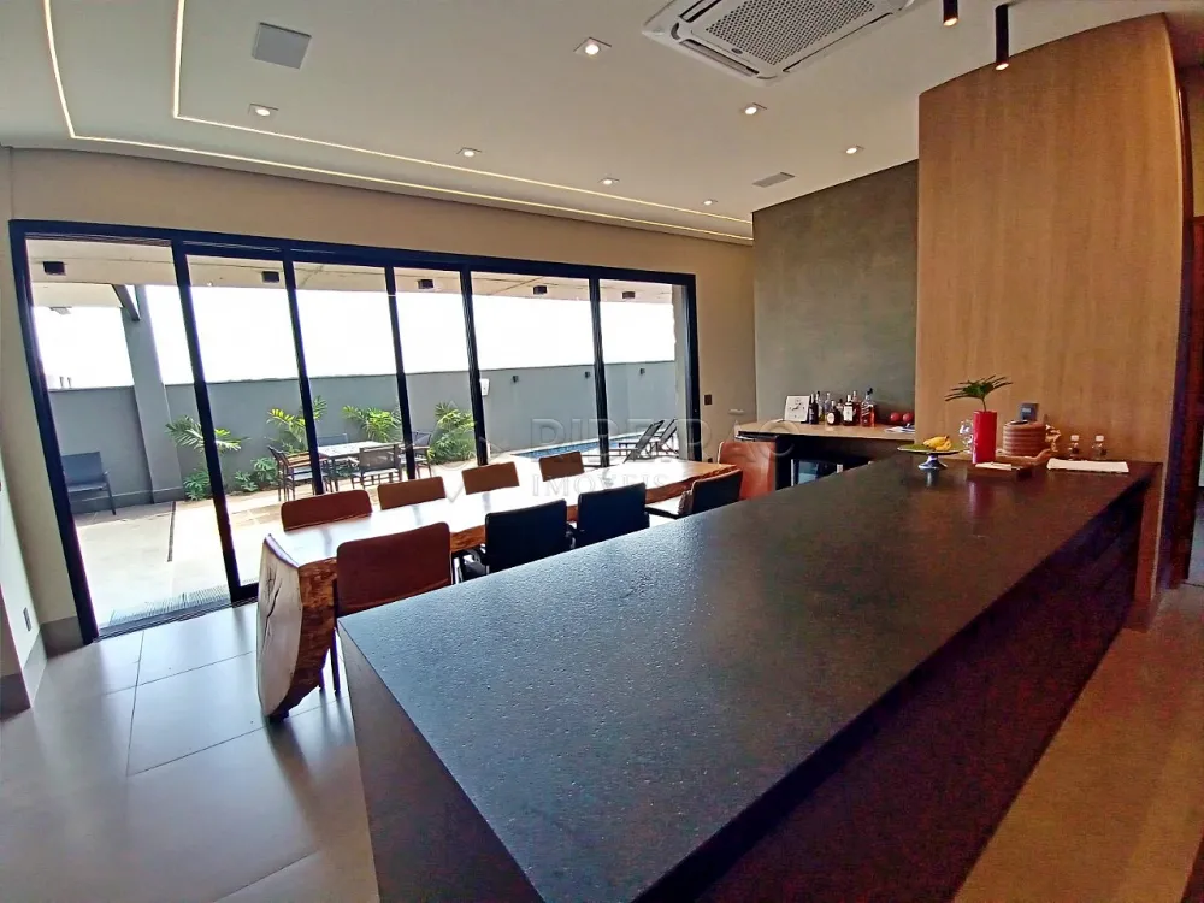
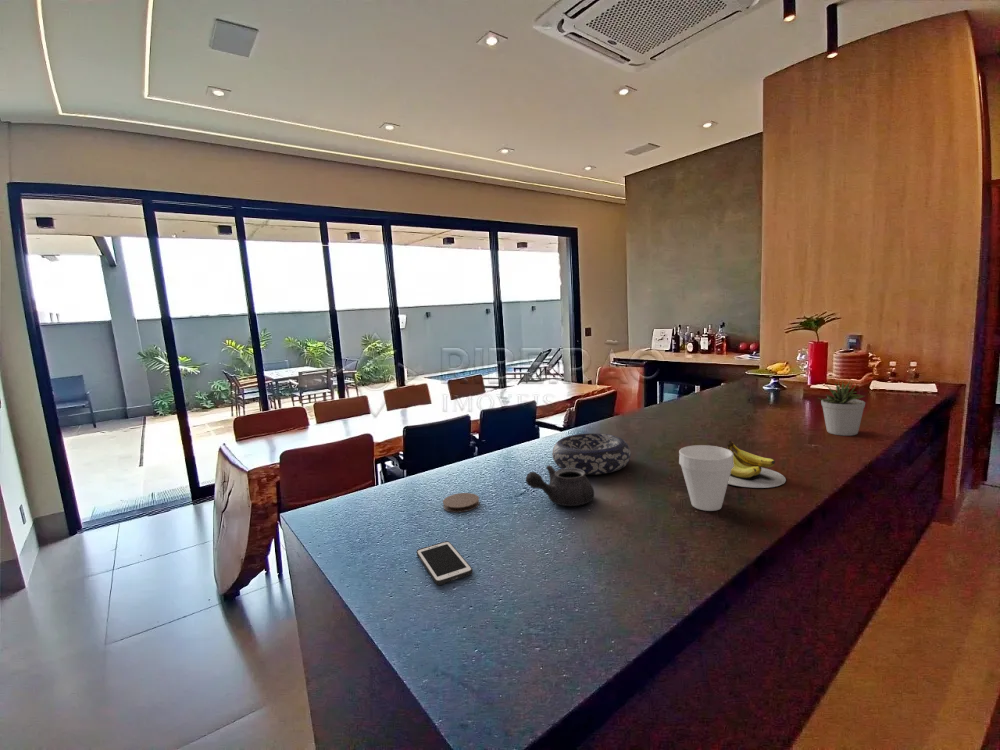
+ banana [726,439,787,489]
+ cell phone [416,540,474,586]
+ teapot [525,464,595,507]
+ cup [678,444,734,512]
+ decorative bowl [551,432,632,475]
+ potted plant [818,380,866,437]
+ coaster [442,492,480,513]
